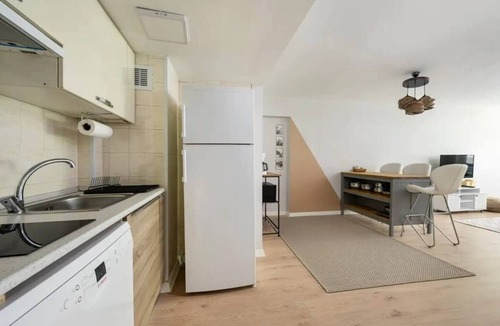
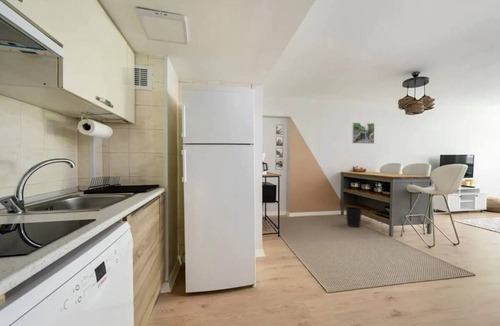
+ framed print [351,122,375,145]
+ wastebasket [344,206,363,228]
